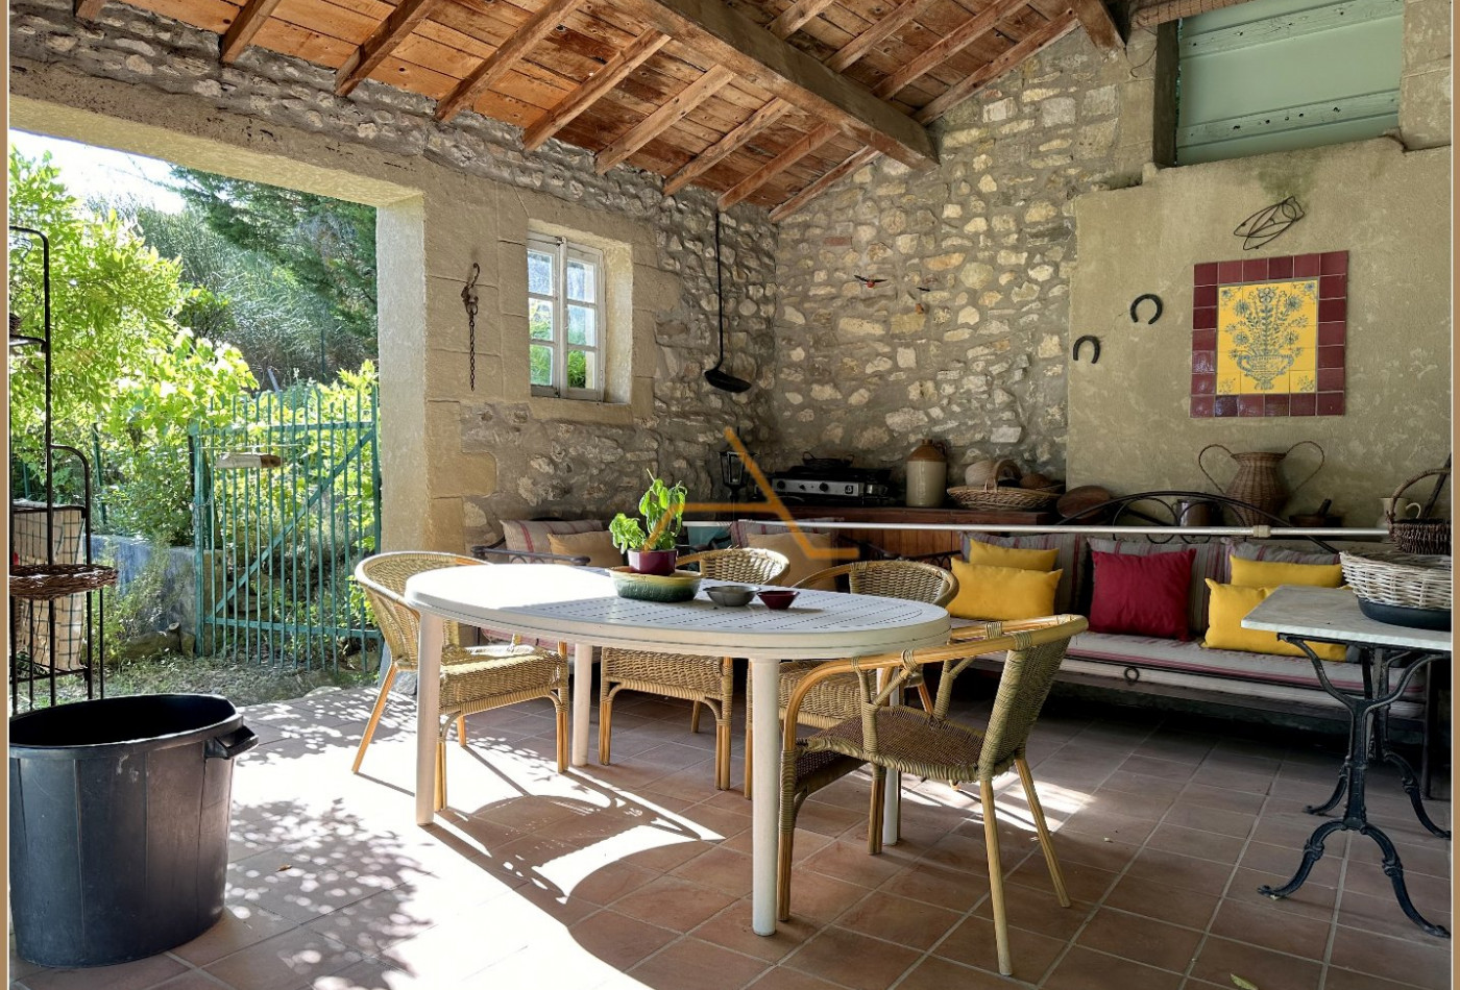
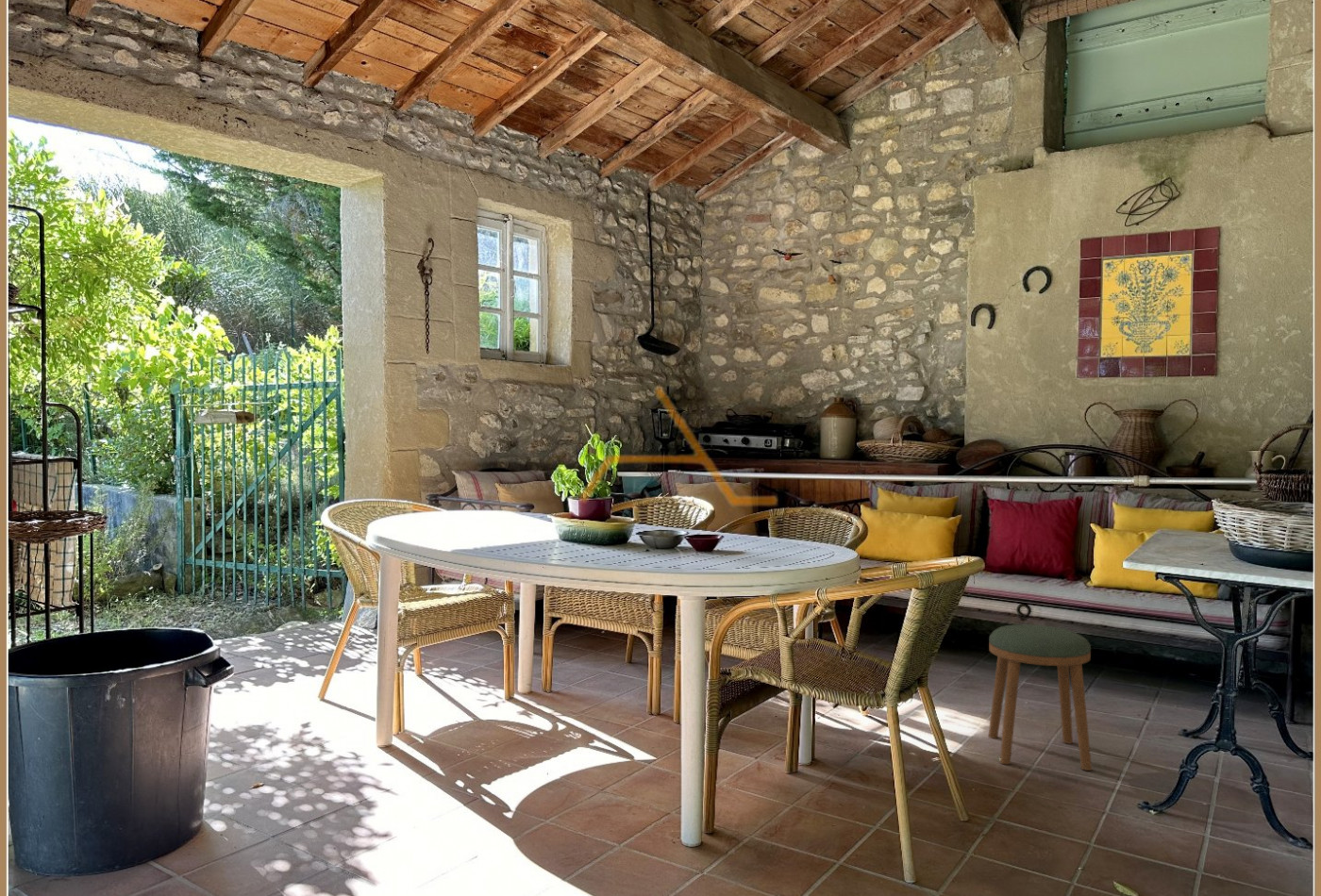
+ stool [988,623,1093,772]
